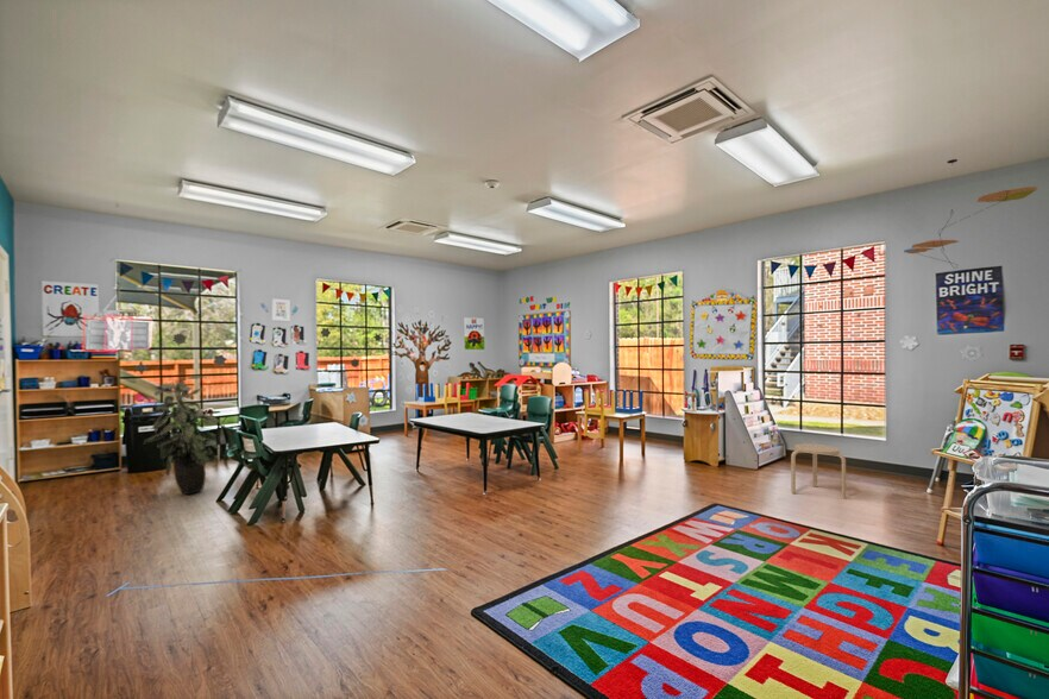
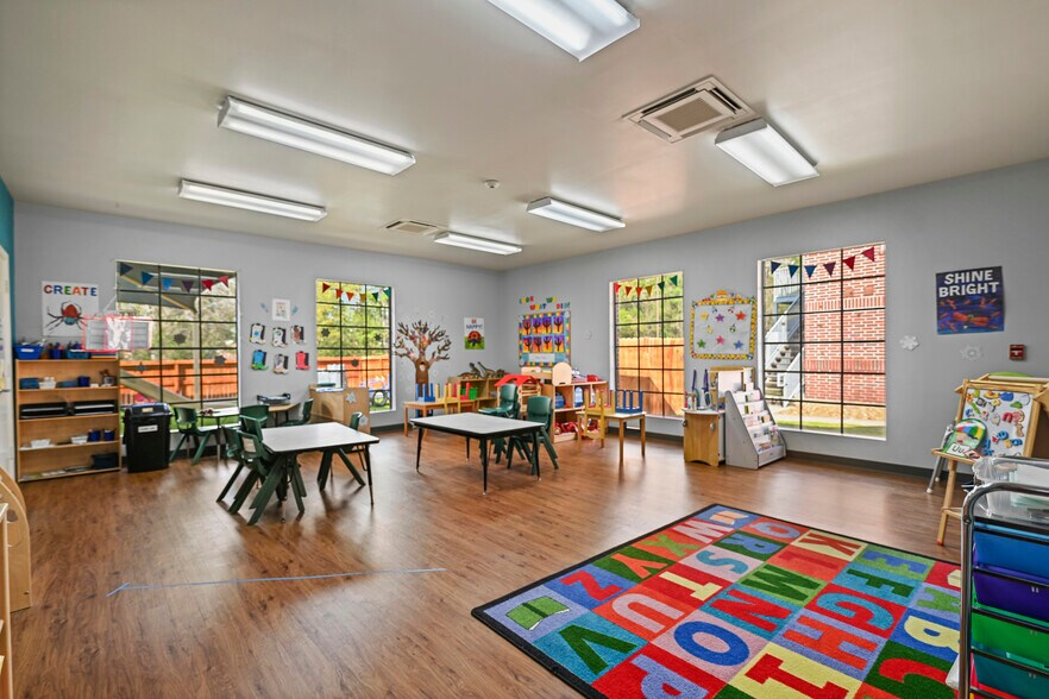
- indoor plant [143,374,222,496]
- stool [790,442,847,500]
- ceiling mobile [903,158,1038,270]
